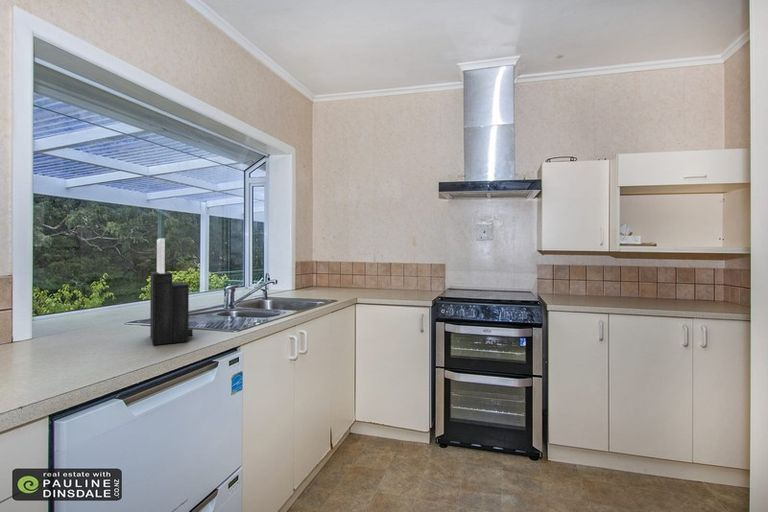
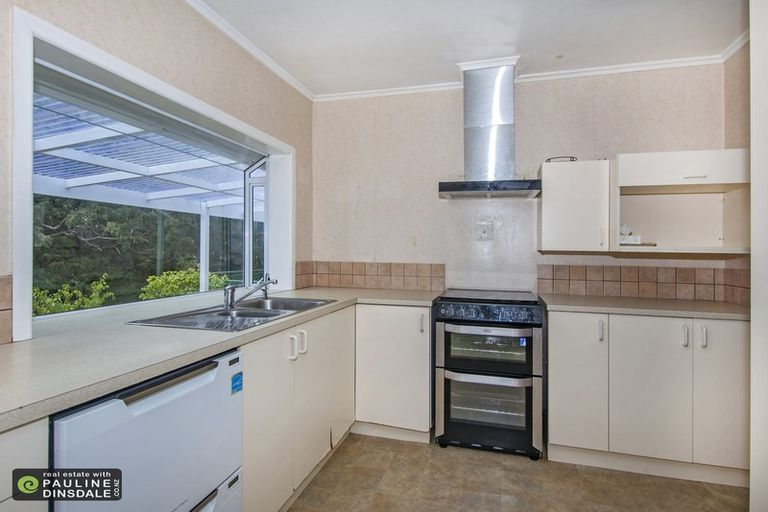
- knife block [149,237,194,346]
